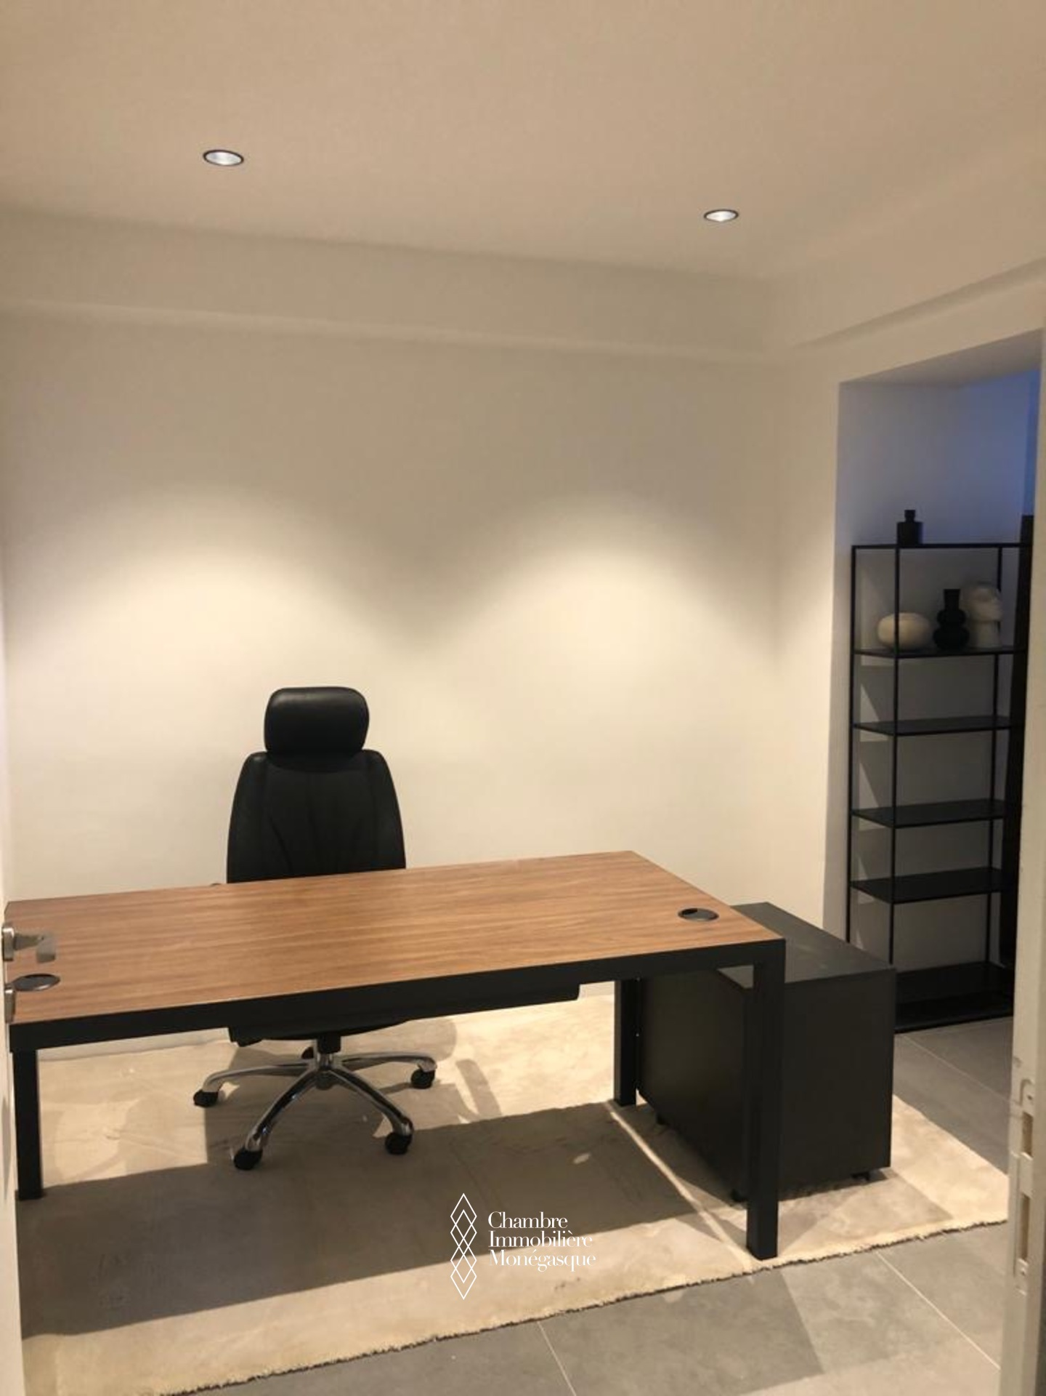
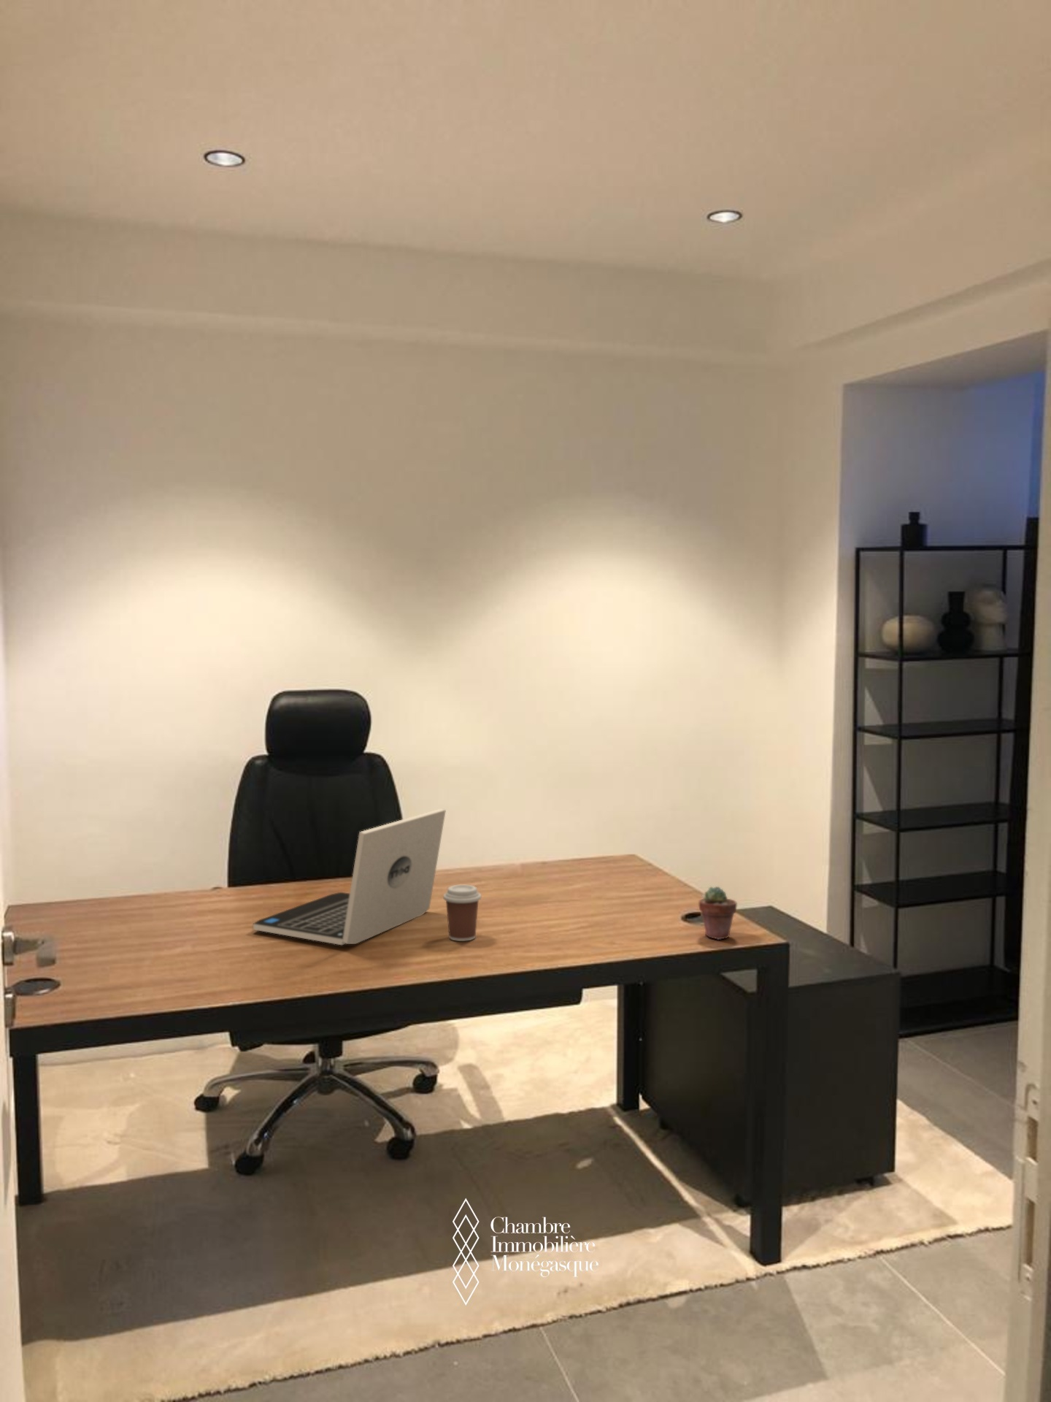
+ laptop [252,808,447,946]
+ coffee cup [443,884,481,942]
+ potted succulent [699,885,737,941]
